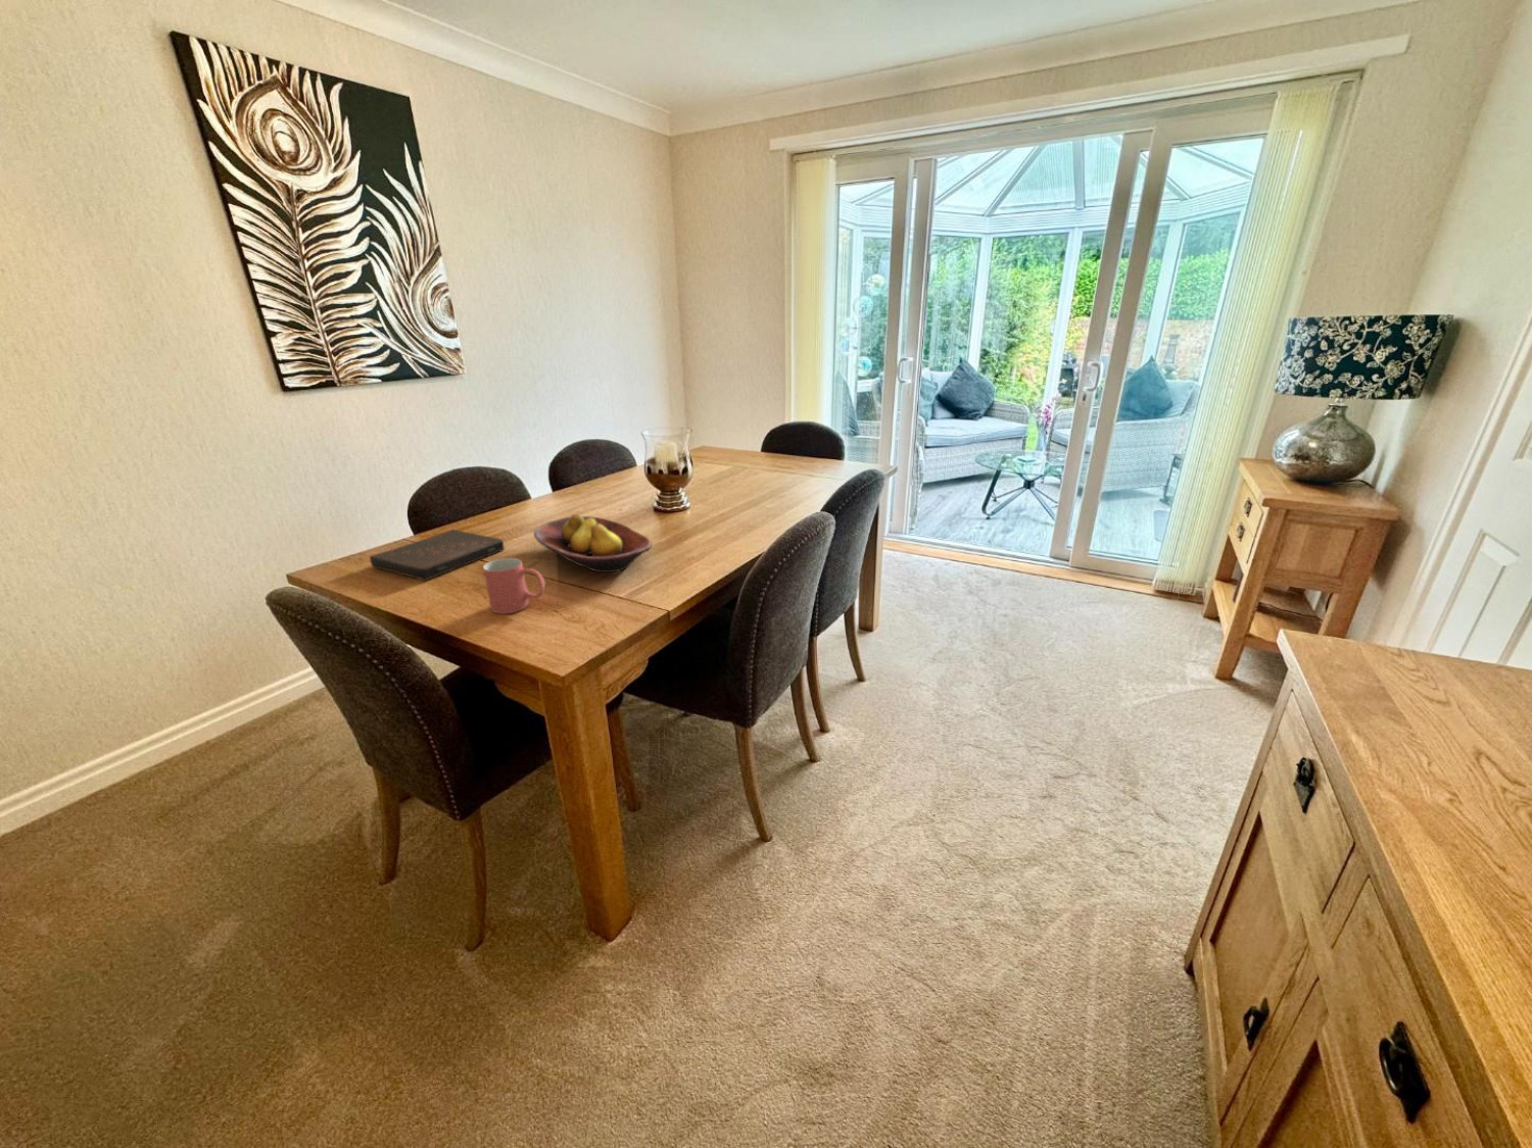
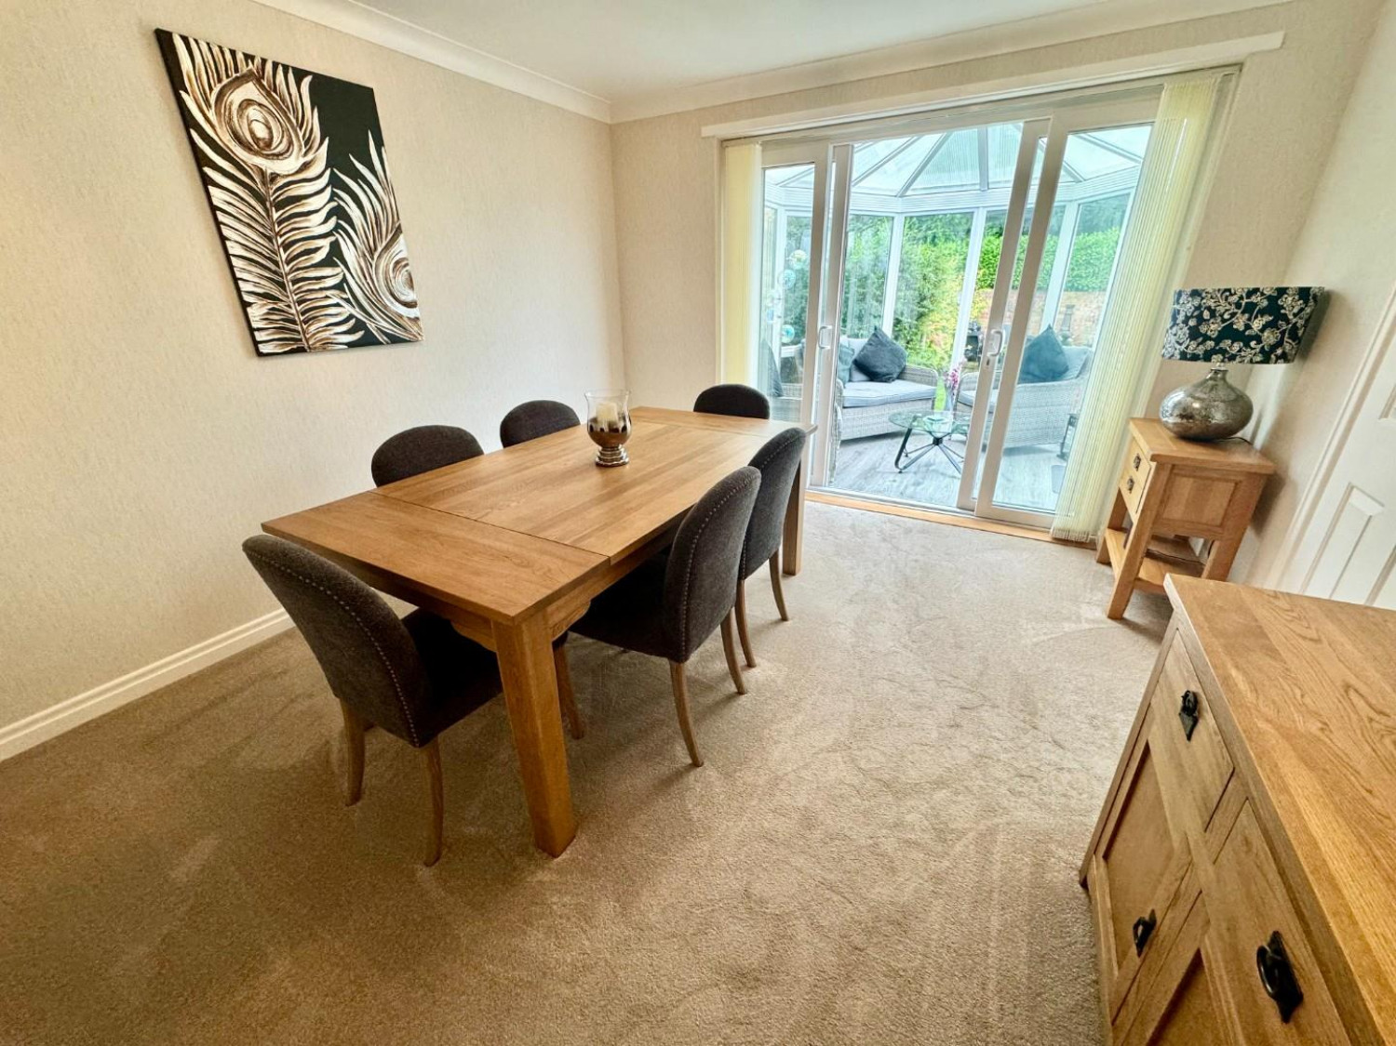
- book [369,528,505,581]
- mug [483,557,546,614]
- fruit bowl [533,512,653,574]
